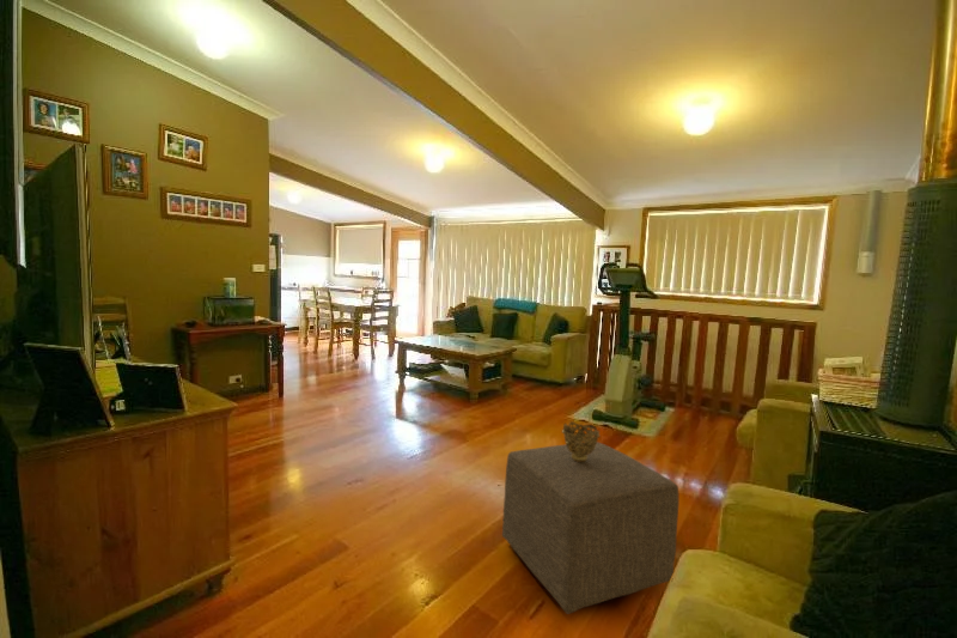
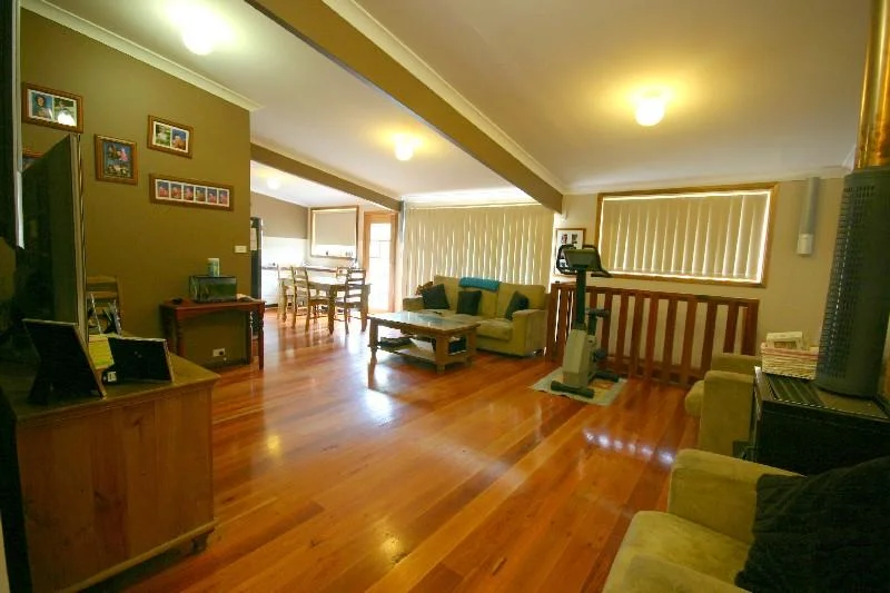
- decorative bowl [561,420,602,462]
- ottoman [501,440,681,615]
